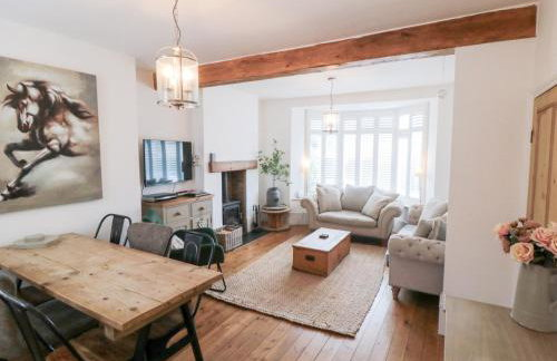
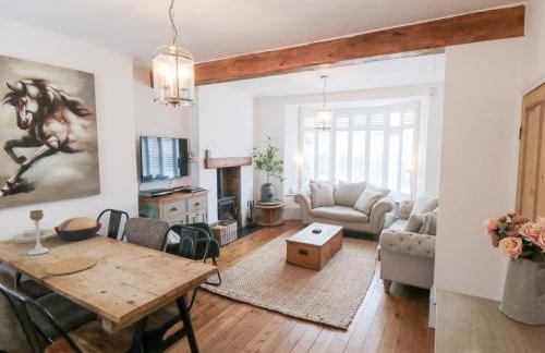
+ candle holder [26,209,50,256]
+ plate [44,256,97,276]
+ decorative bowl [53,216,102,242]
